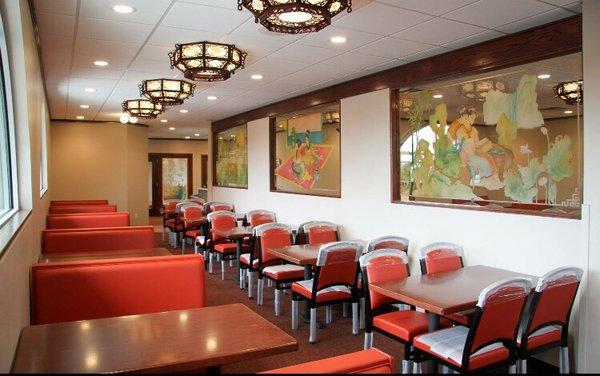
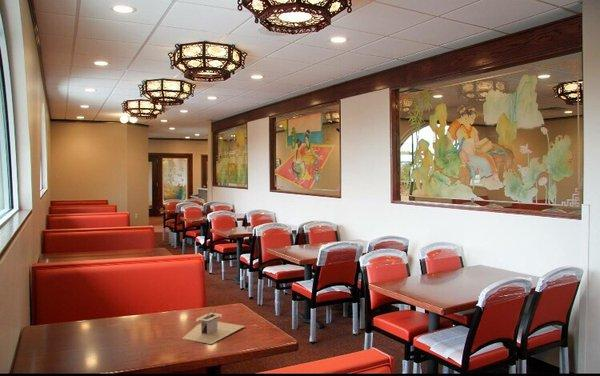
+ utensil holder [181,307,245,345]
